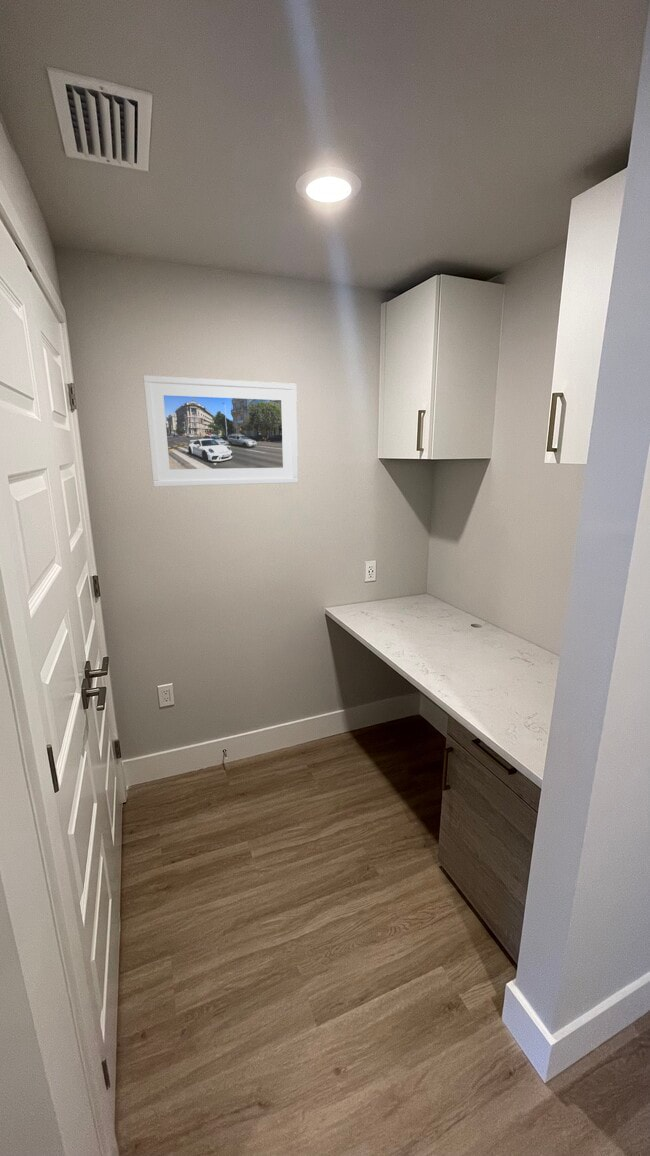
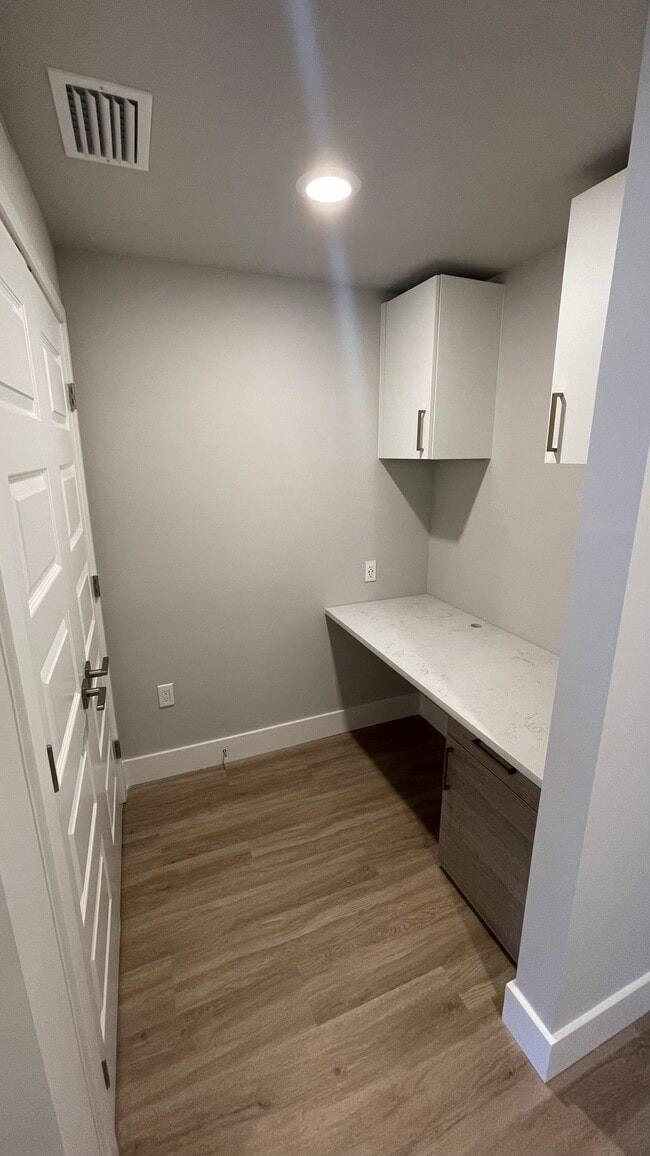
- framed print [142,375,299,488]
